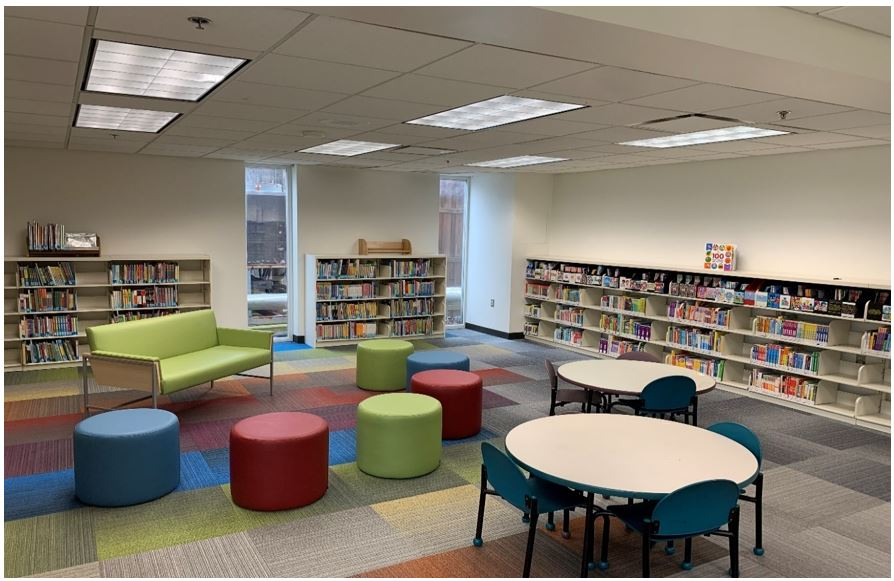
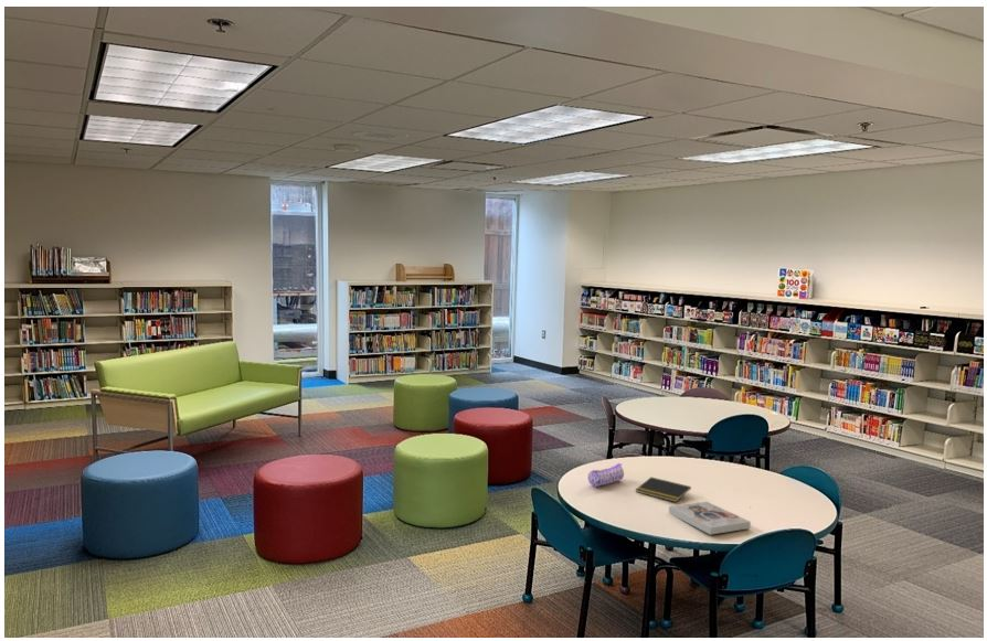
+ book [668,501,752,536]
+ pencil case [587,462,625,488]
+ notepad [635,477,692,503]
